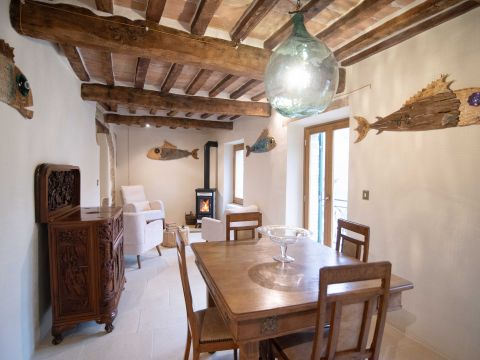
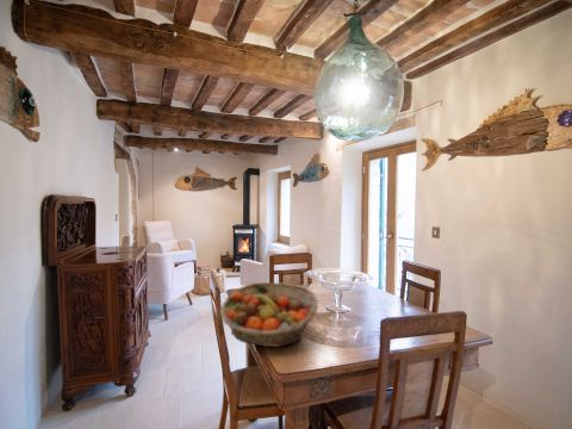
+ fruit basket [219,281,319,348]
